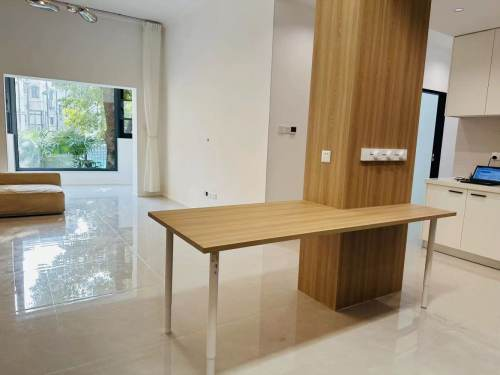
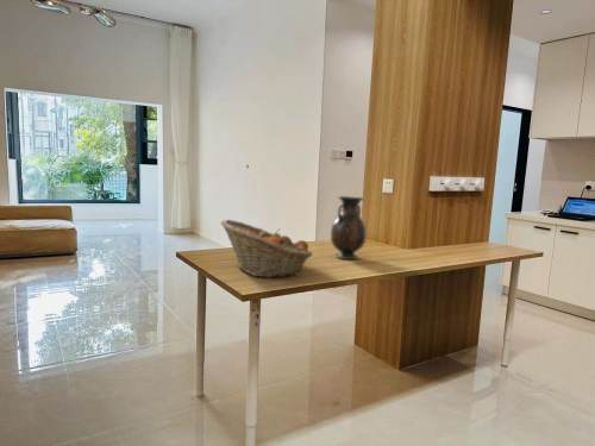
+ vase [330,195,368,260]
+ fruit basket [219,219,314,278]
